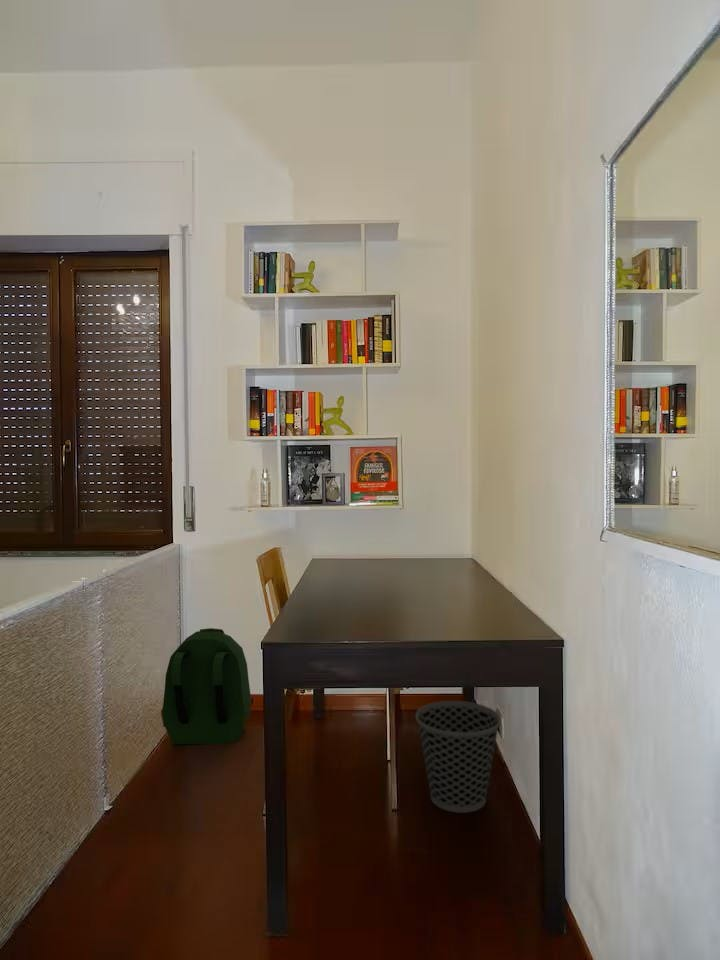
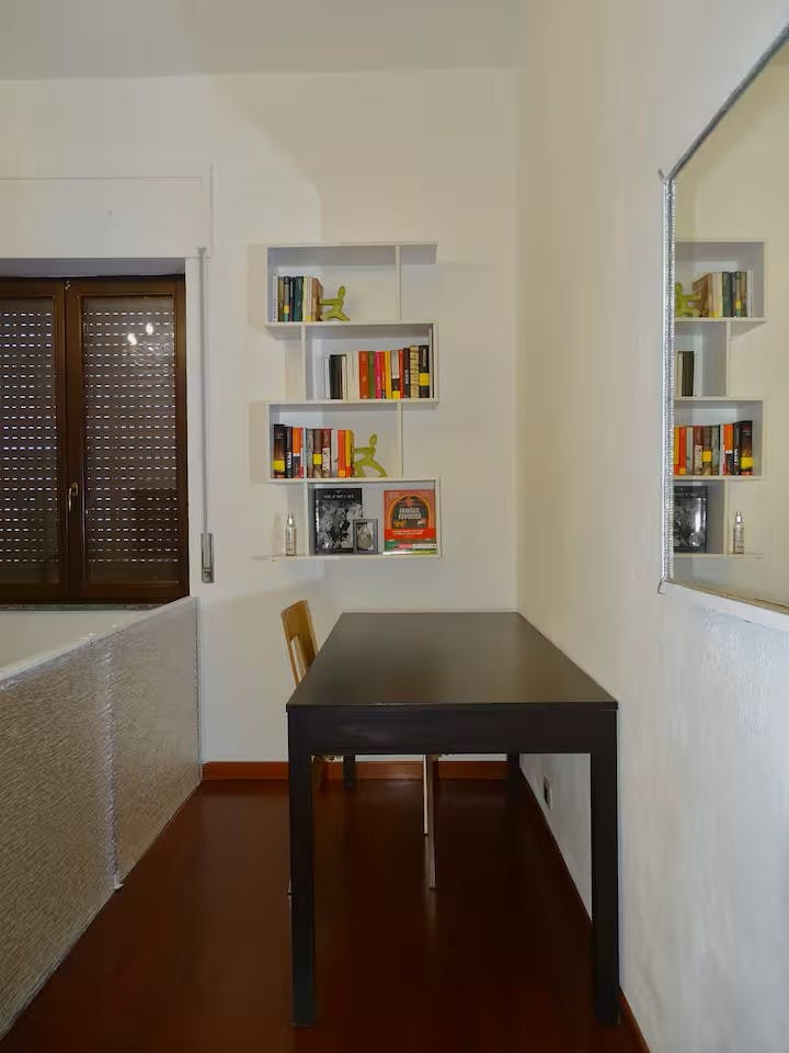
- wastebasket [415,700,502,814]
- backpack [160,627,254,745]
